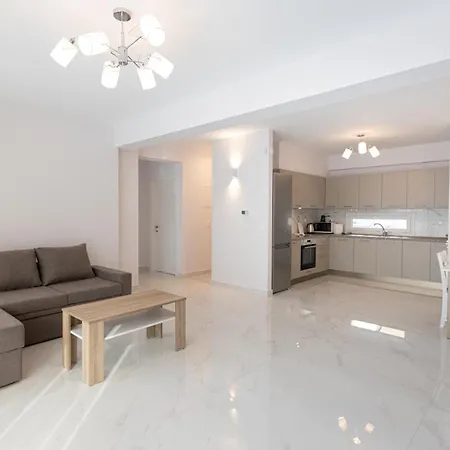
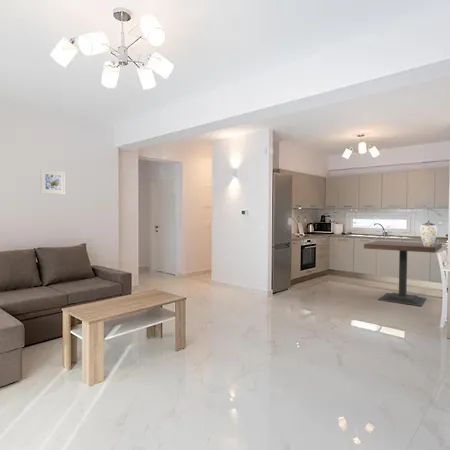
+ dining table [363,240,443,307]
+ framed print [39,168,67,195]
+ decorative urn [419,220,438,247]
